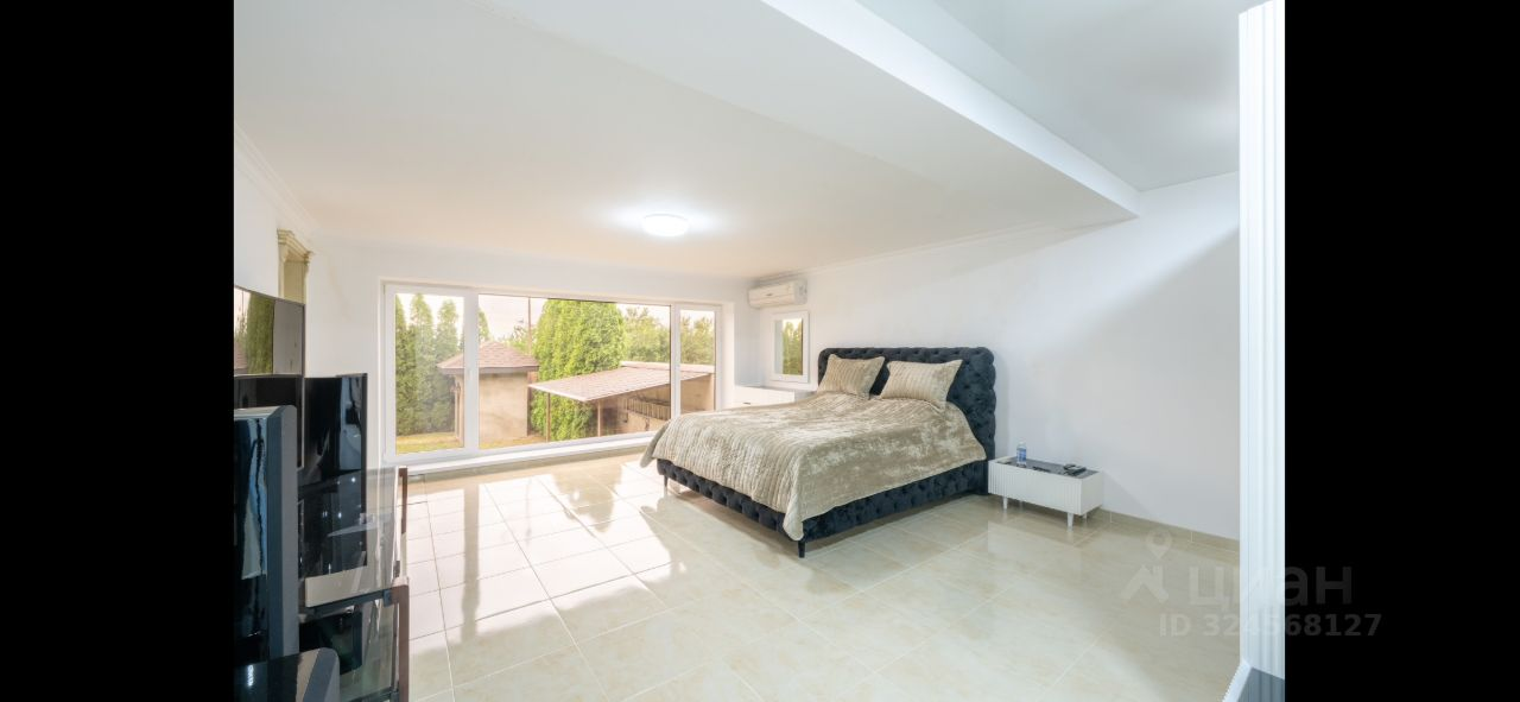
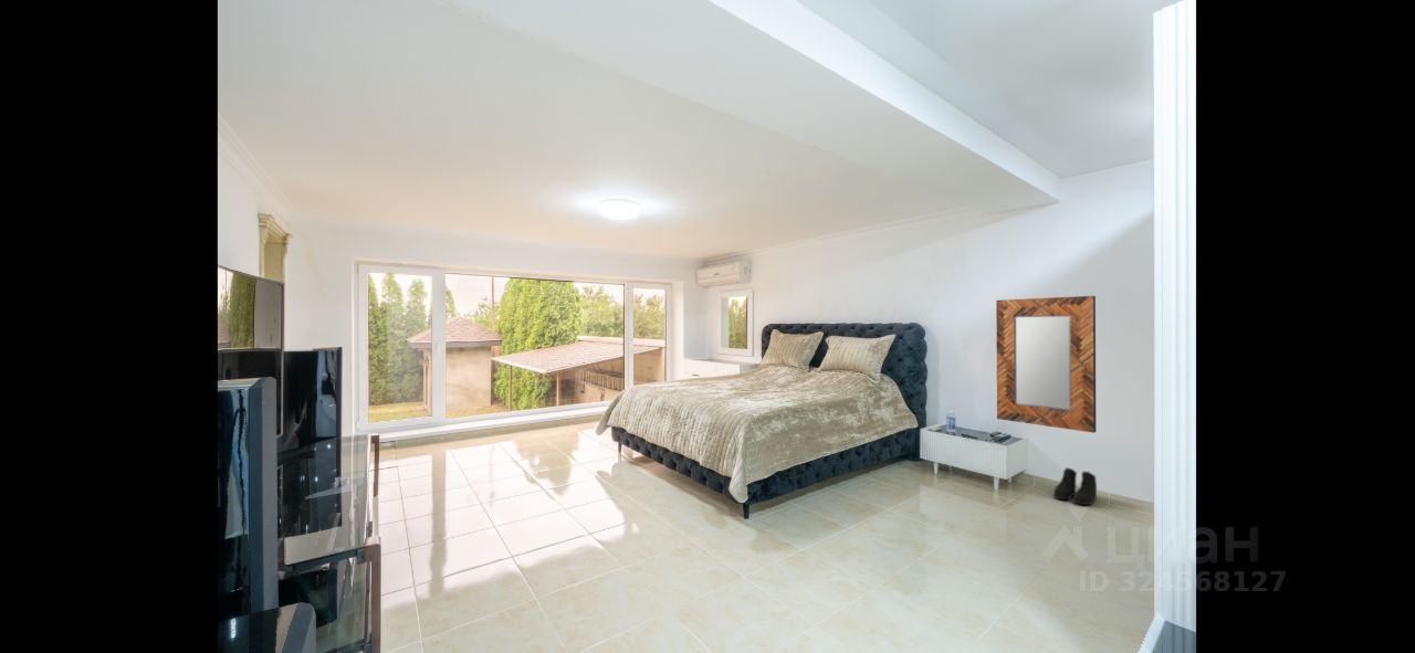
+ boots [1052,466,1098,506]
+ home mirror [995,295,1097,434]
